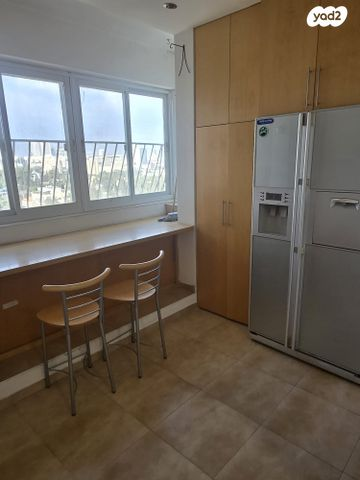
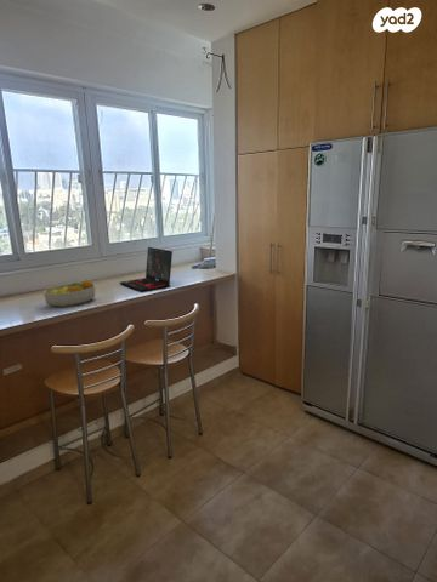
+ fruit bowl [42,278,96,308]
+ laptop [119,246,174,292]
